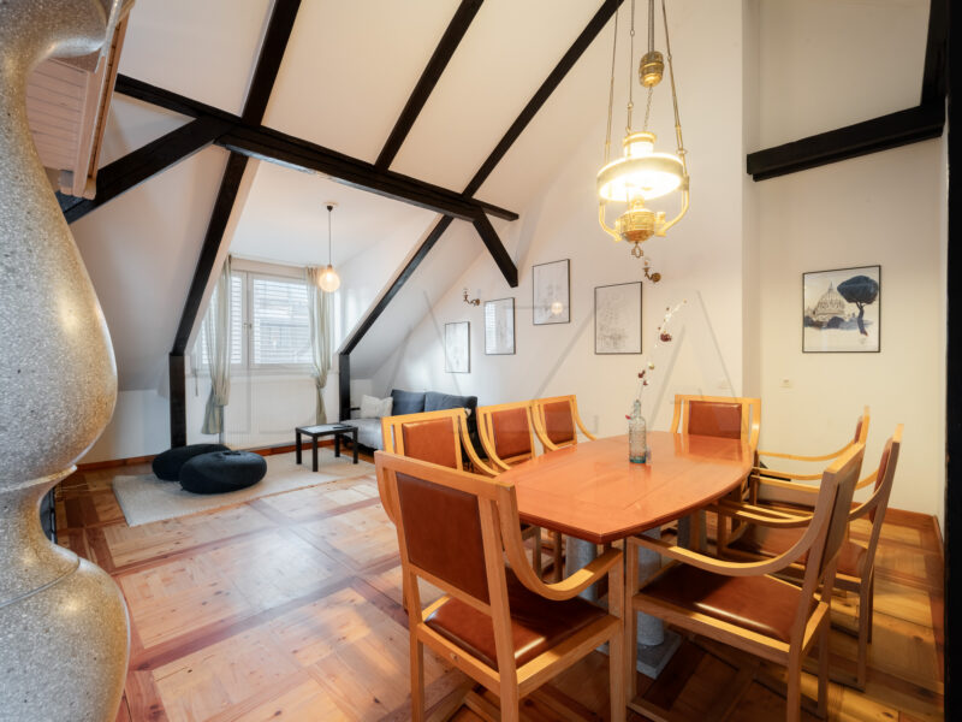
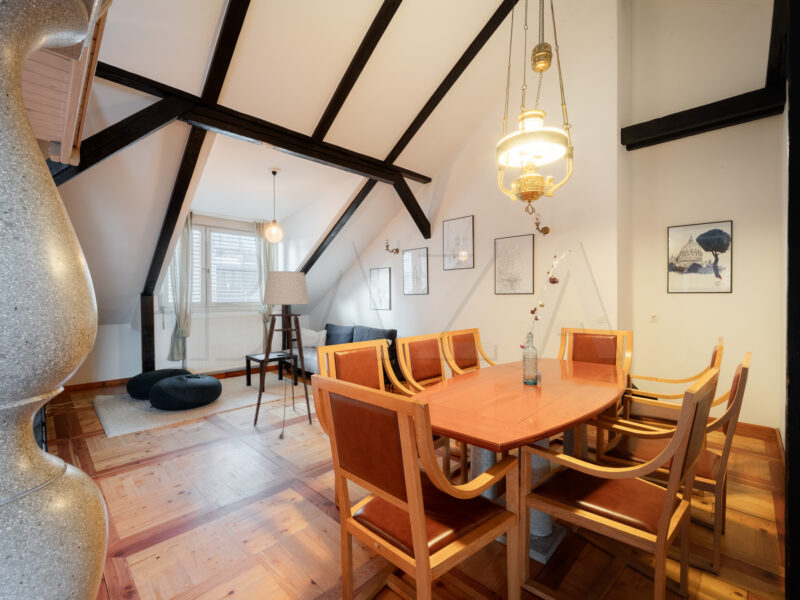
+ floor lamp [253,270,313,438]
